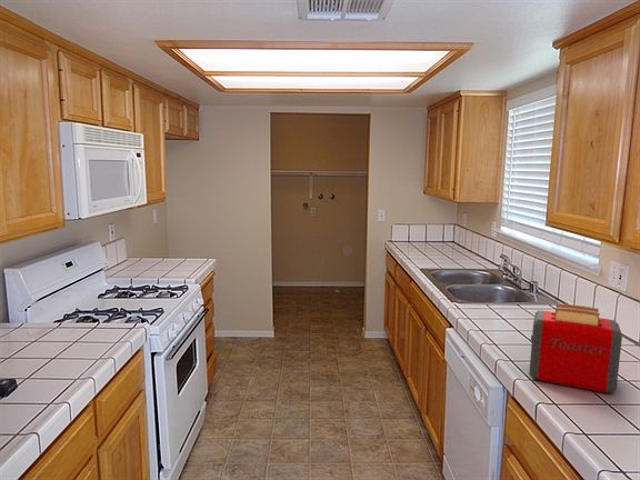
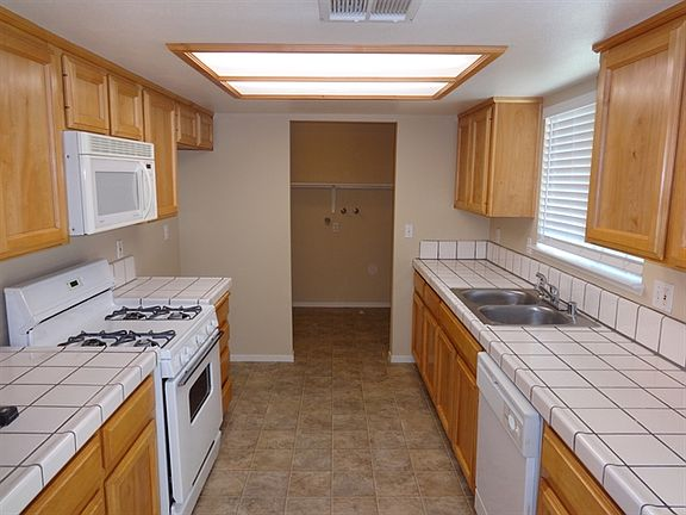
- toaster [528,302,623,394]
